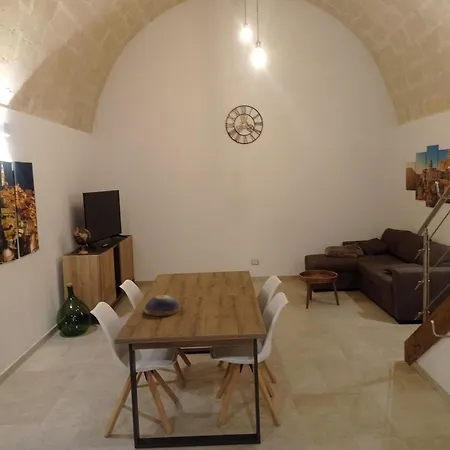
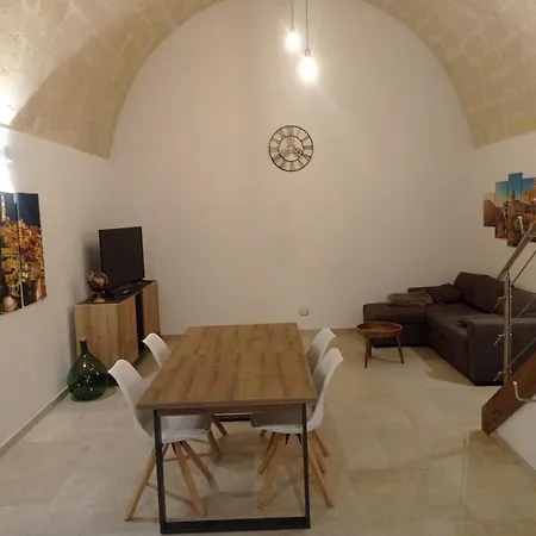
- decorative bowl [144,294,181,317]
